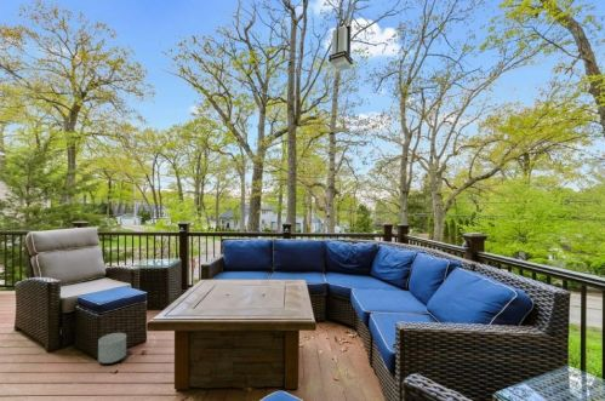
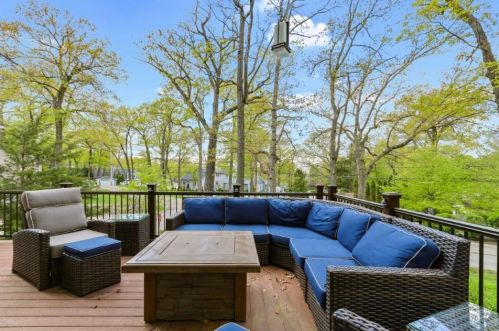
- planter [97,332,127,365]
